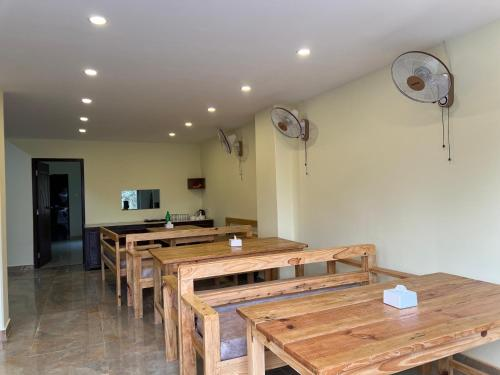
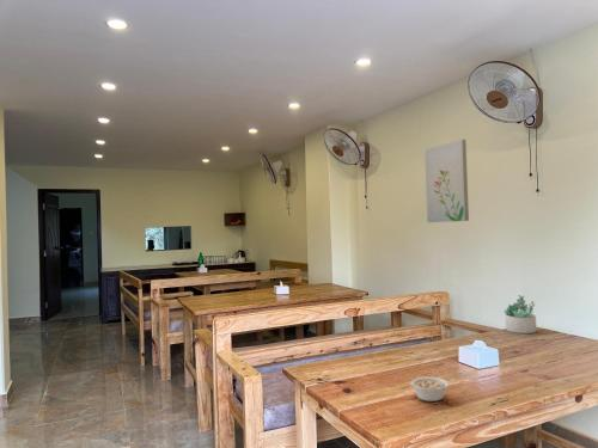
+ wall art [423,139,470,223]
+ succulent plant [504,294,538,335]
+ legume [410,376,457,403]
